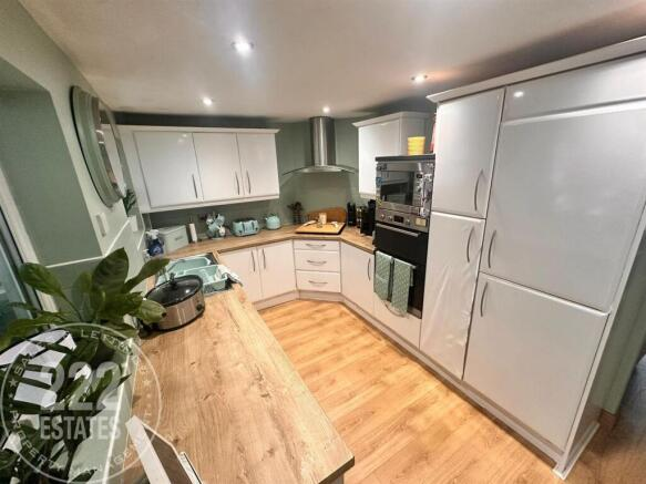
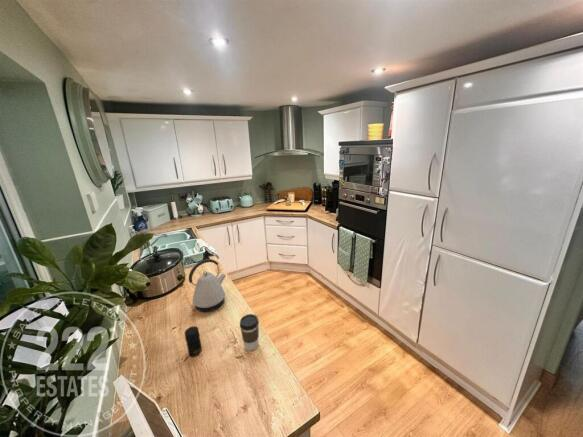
+ jar [184,325,203,358]
+ coffee cup [239,313,260,352]
+ kettle [188,258,227,313]
